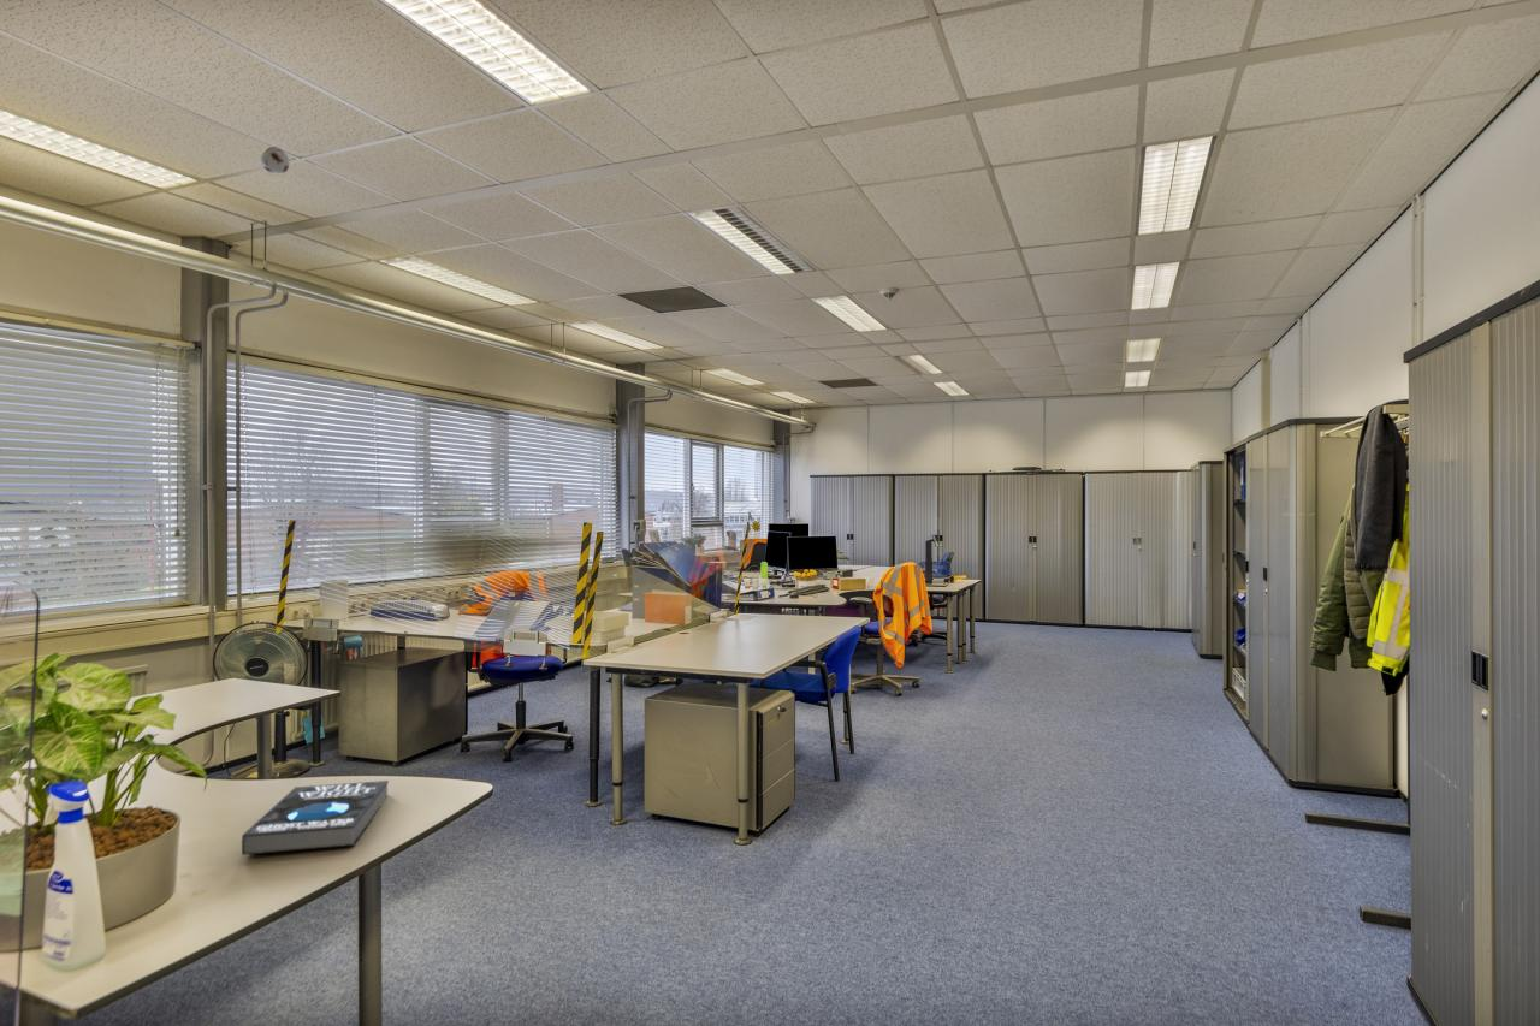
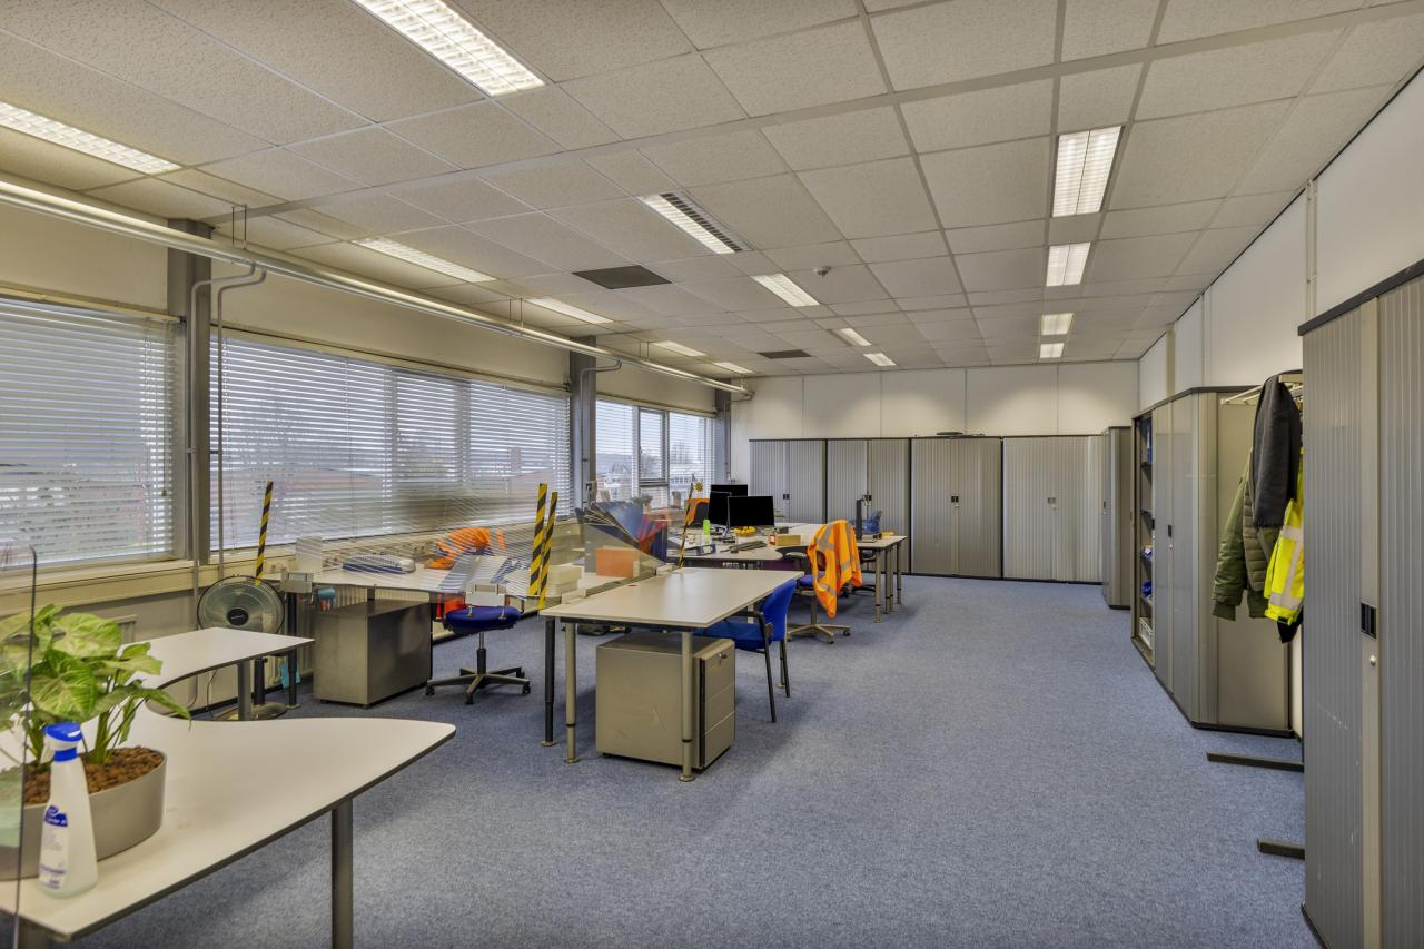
- book [241,779,390,856]
- smoke detector [259,146,291,176]
